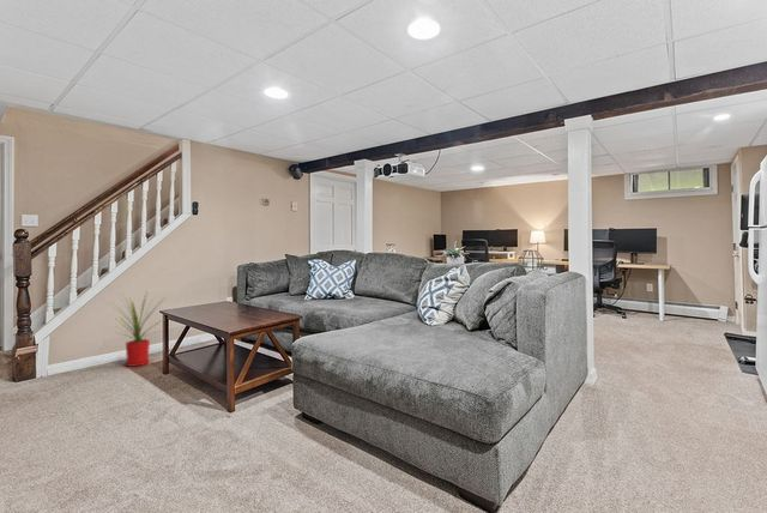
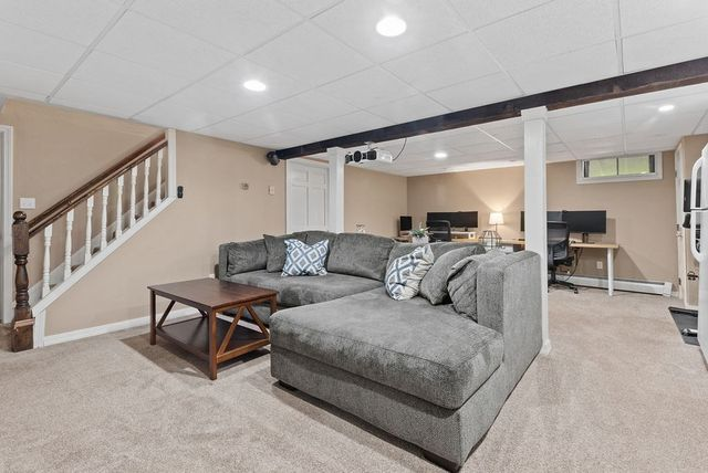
- house plant [104,289,167,368]
